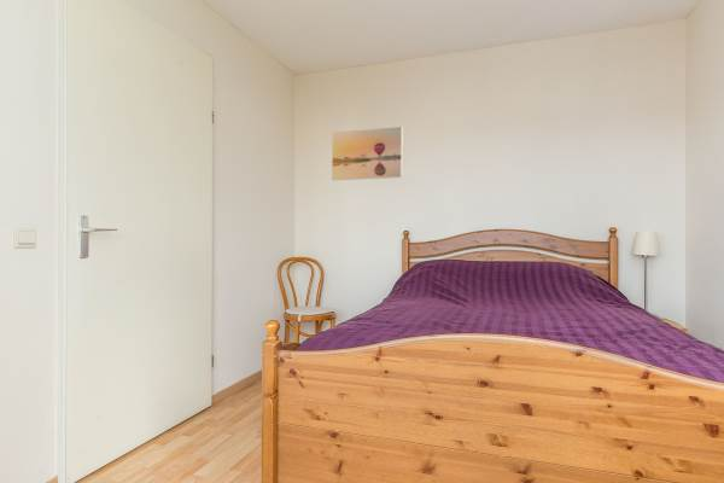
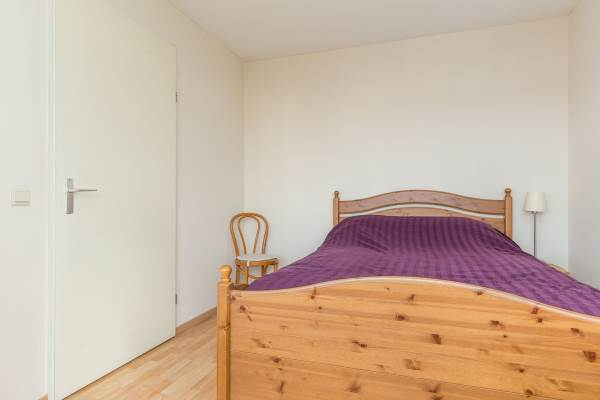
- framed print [331,126,404,181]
